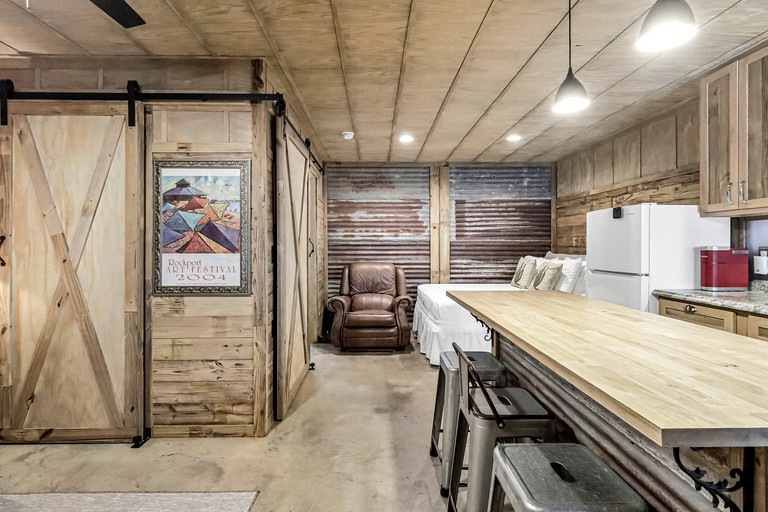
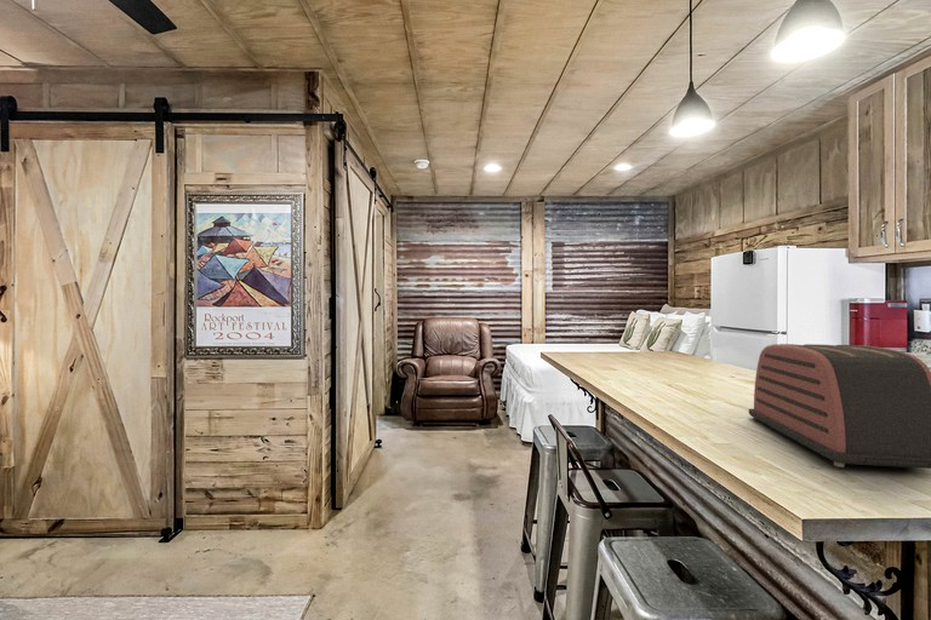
+ toaster [748,343,931,470]
